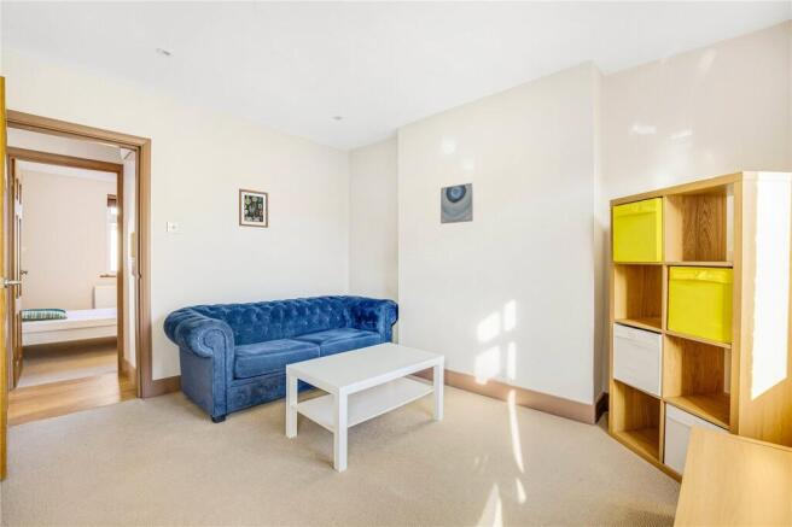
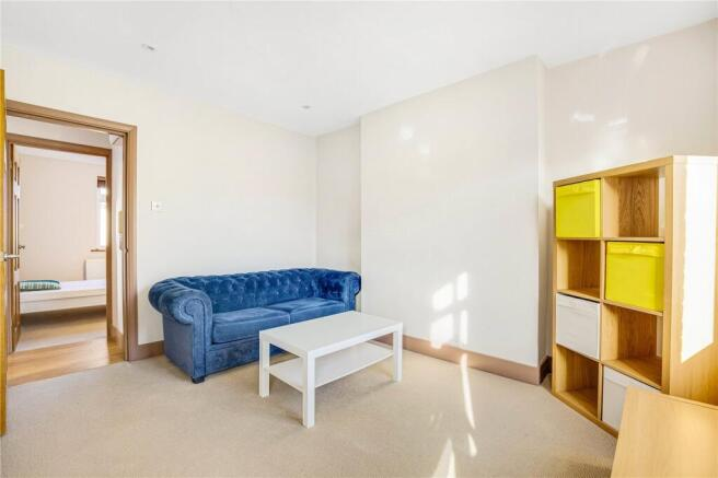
- wall art [238,188,269,229]
- wall art [439,182,474,224]
